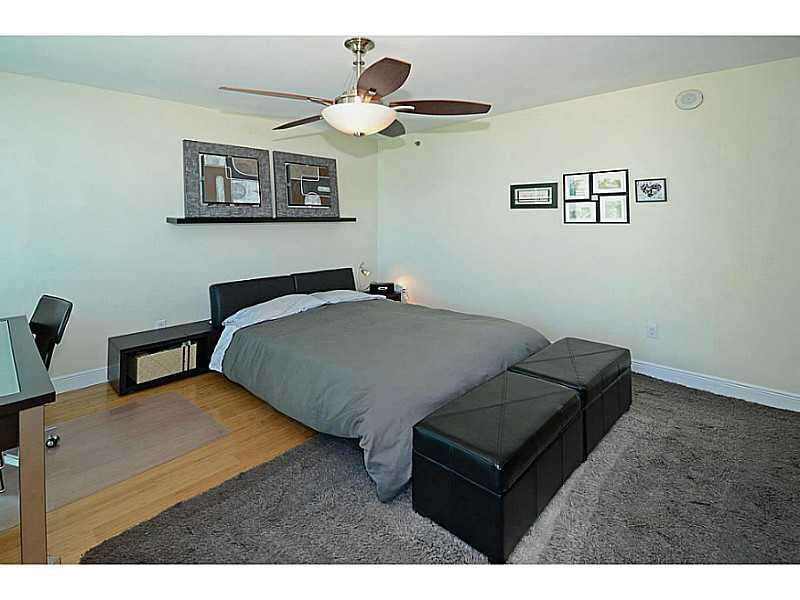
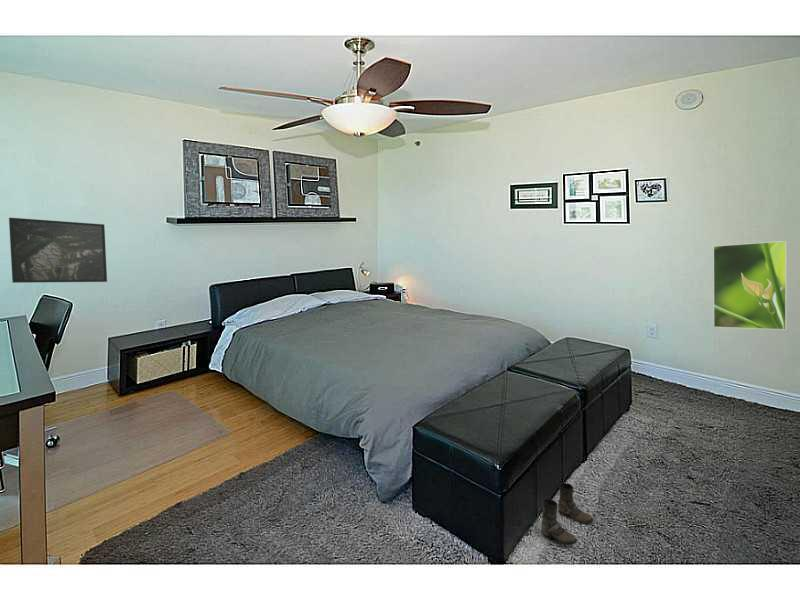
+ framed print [712,240,787,331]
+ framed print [8,217,108,284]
+ boots [540,482,594,546]
